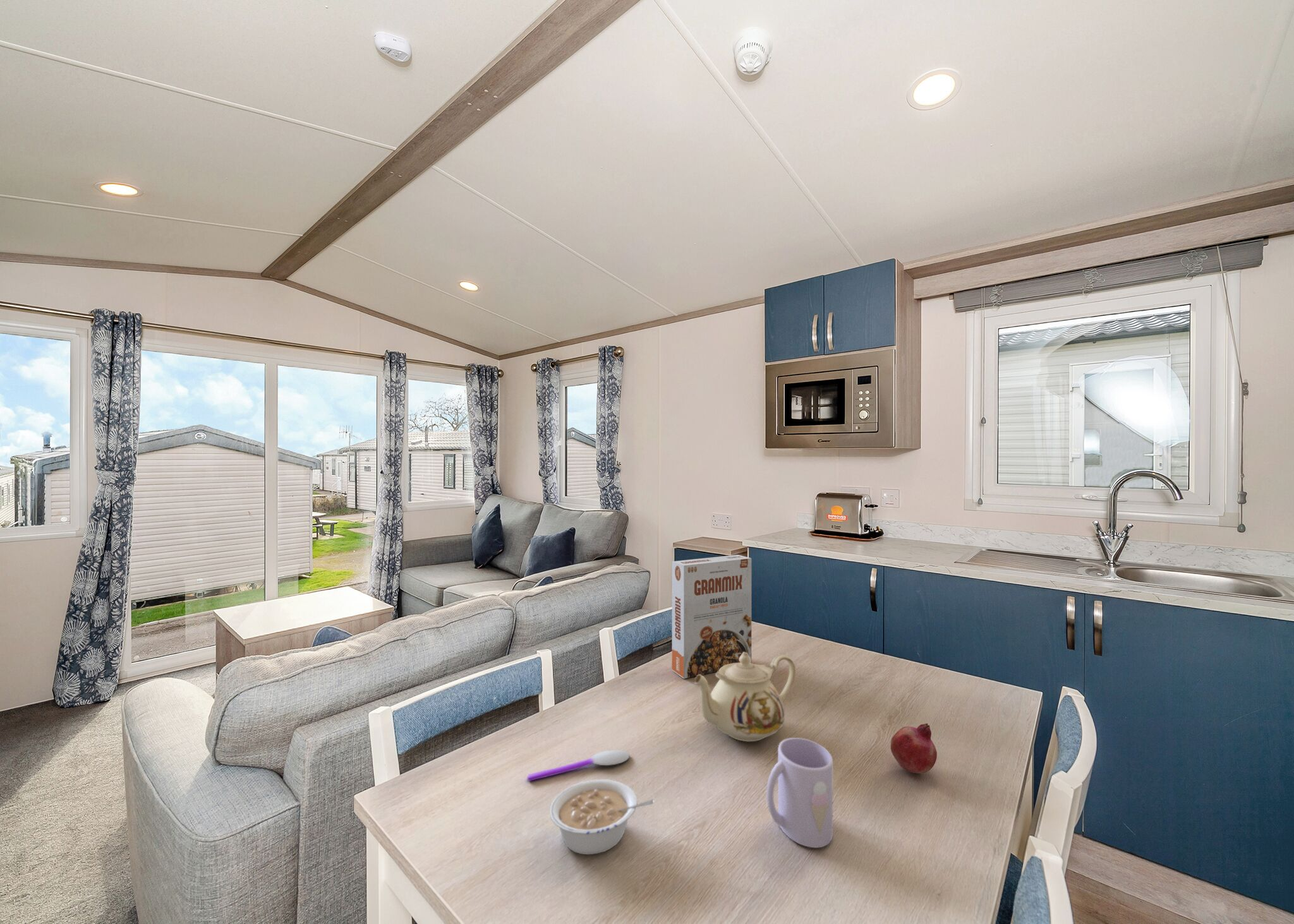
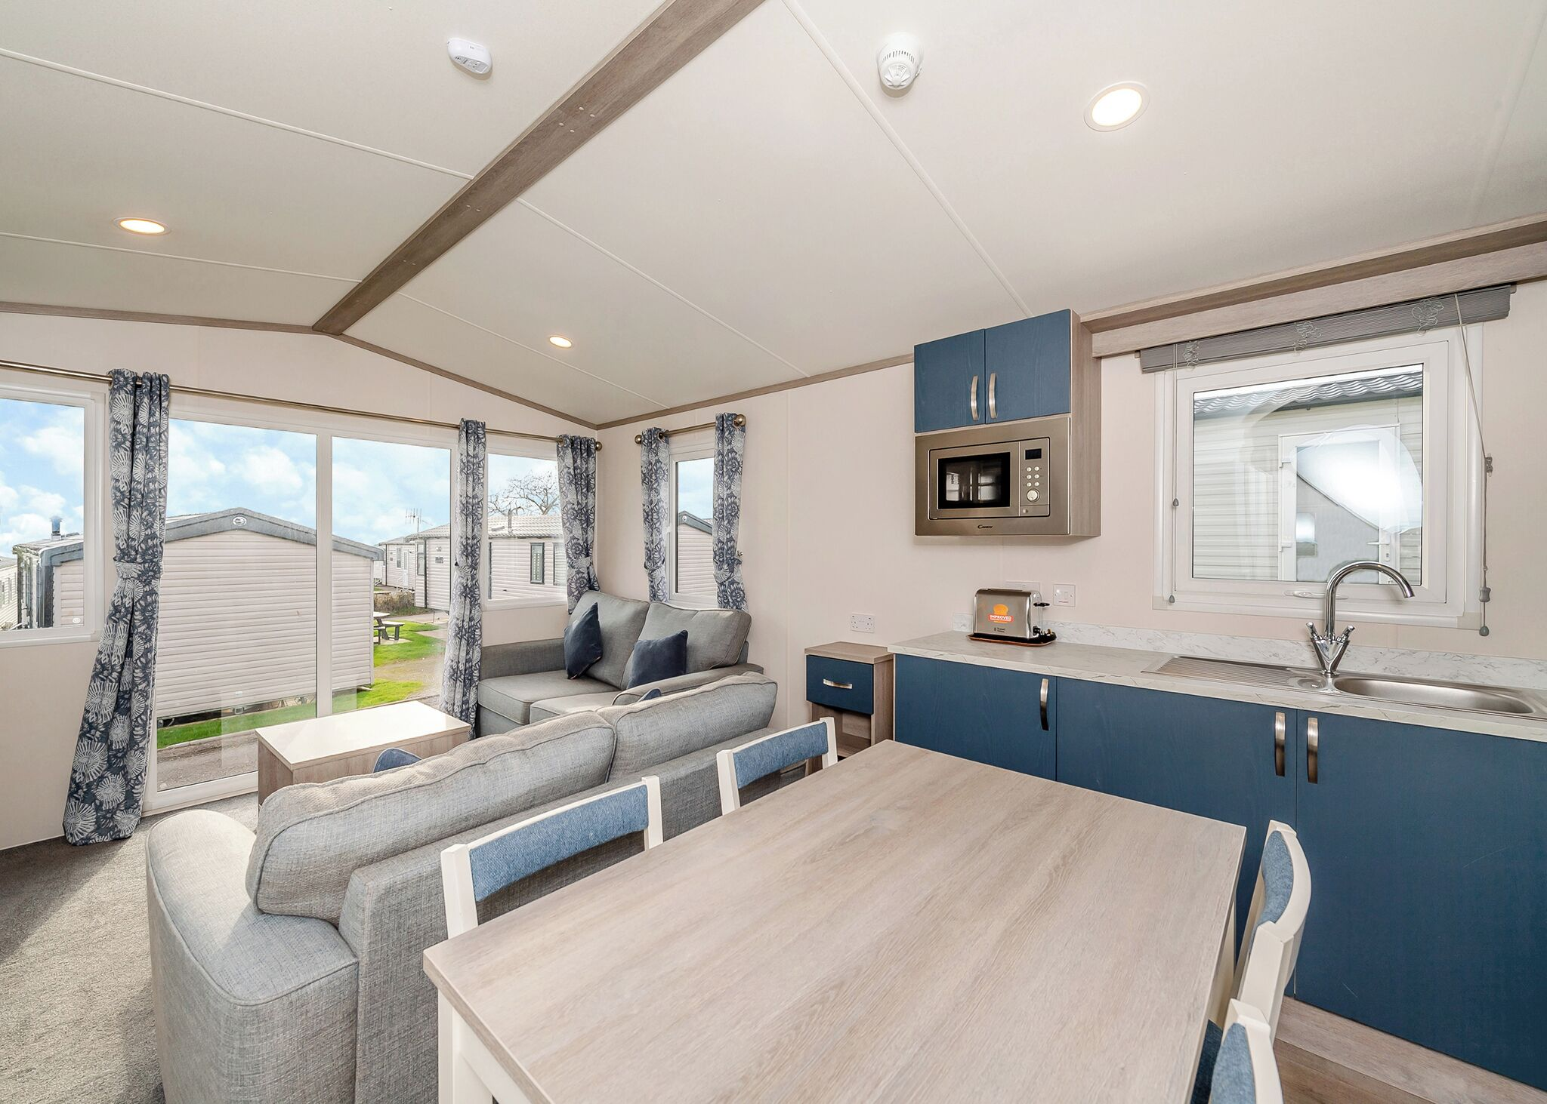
- spoon [527,749,630,781]
- mug [766,737,833,848]
- fruit [890,723,938,774]
- cereal box [672,554,752,680]
- legume [549,779,655,855]
- teapot [693,652,796,742]
